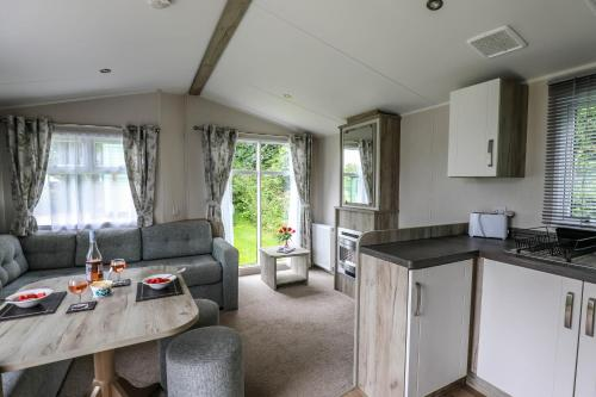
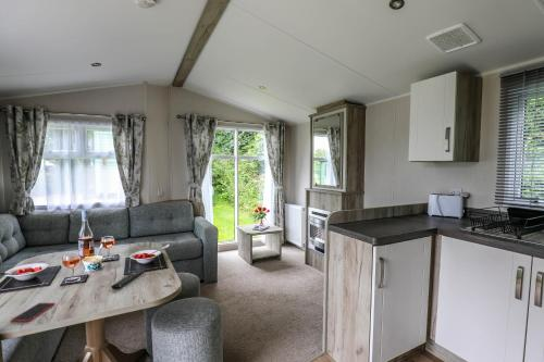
+ smartphone [9,302,57,323]
+ remote control [110,269,146,290]
